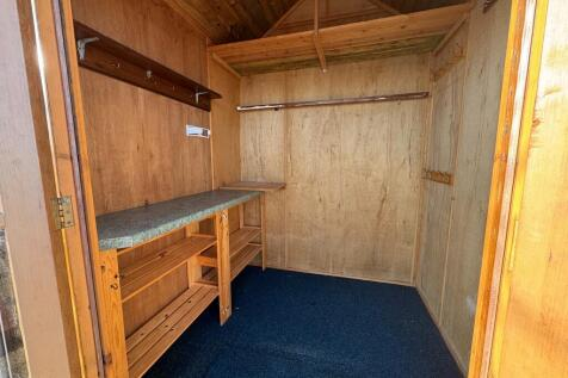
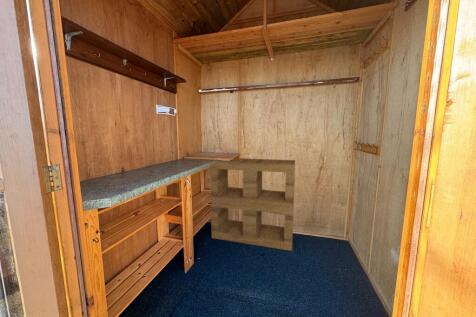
+ shelving unit [209,157,296,252]
